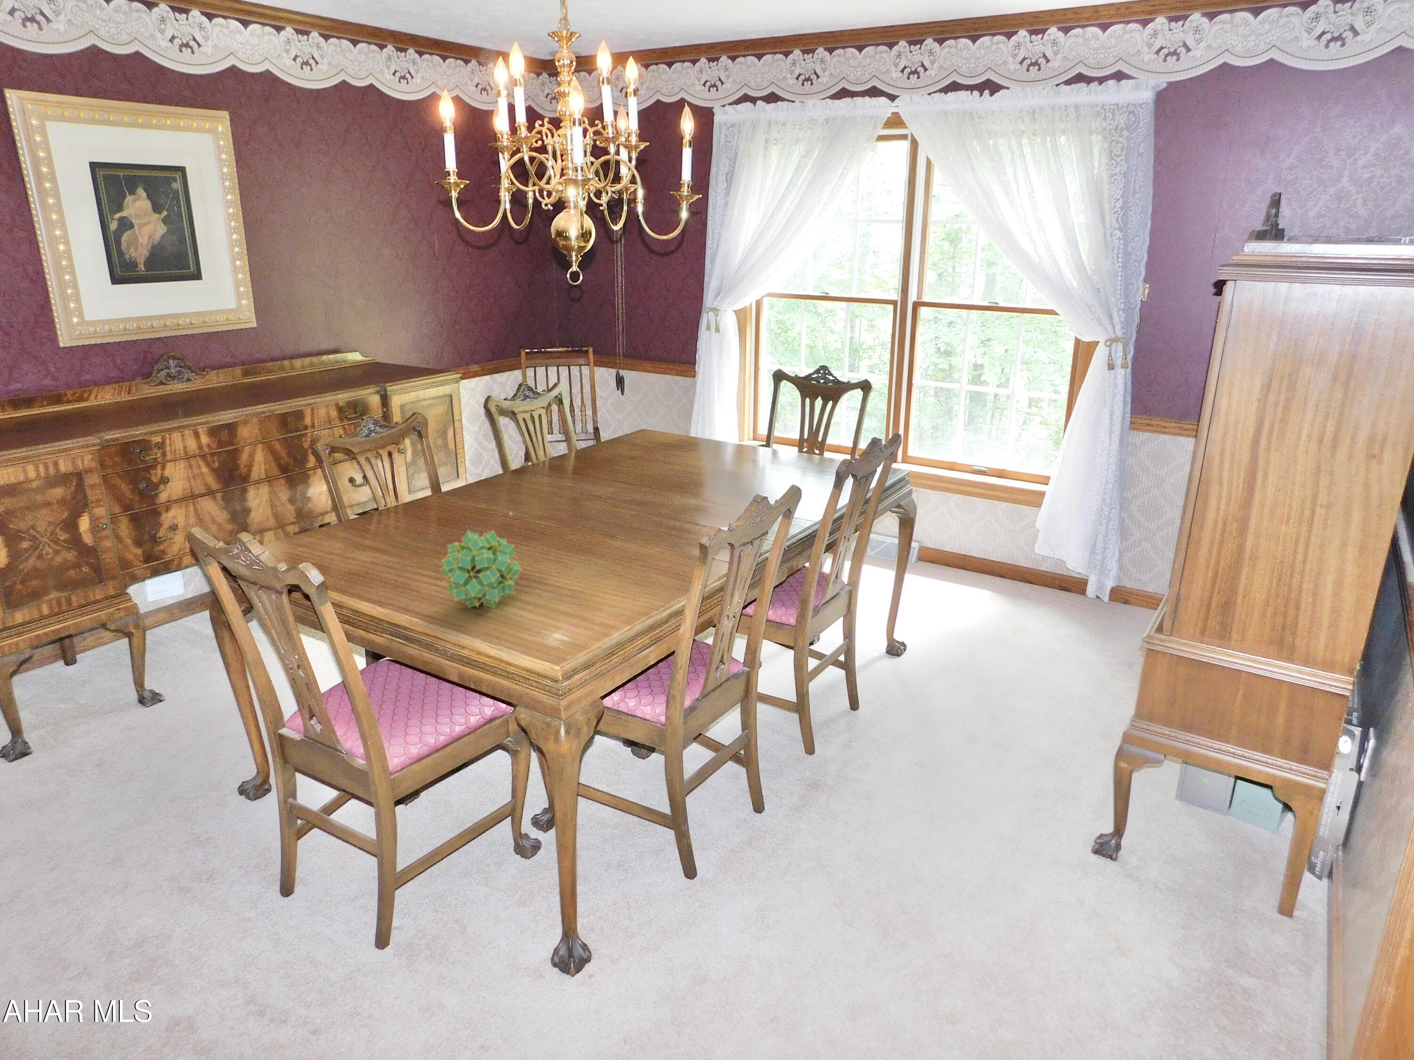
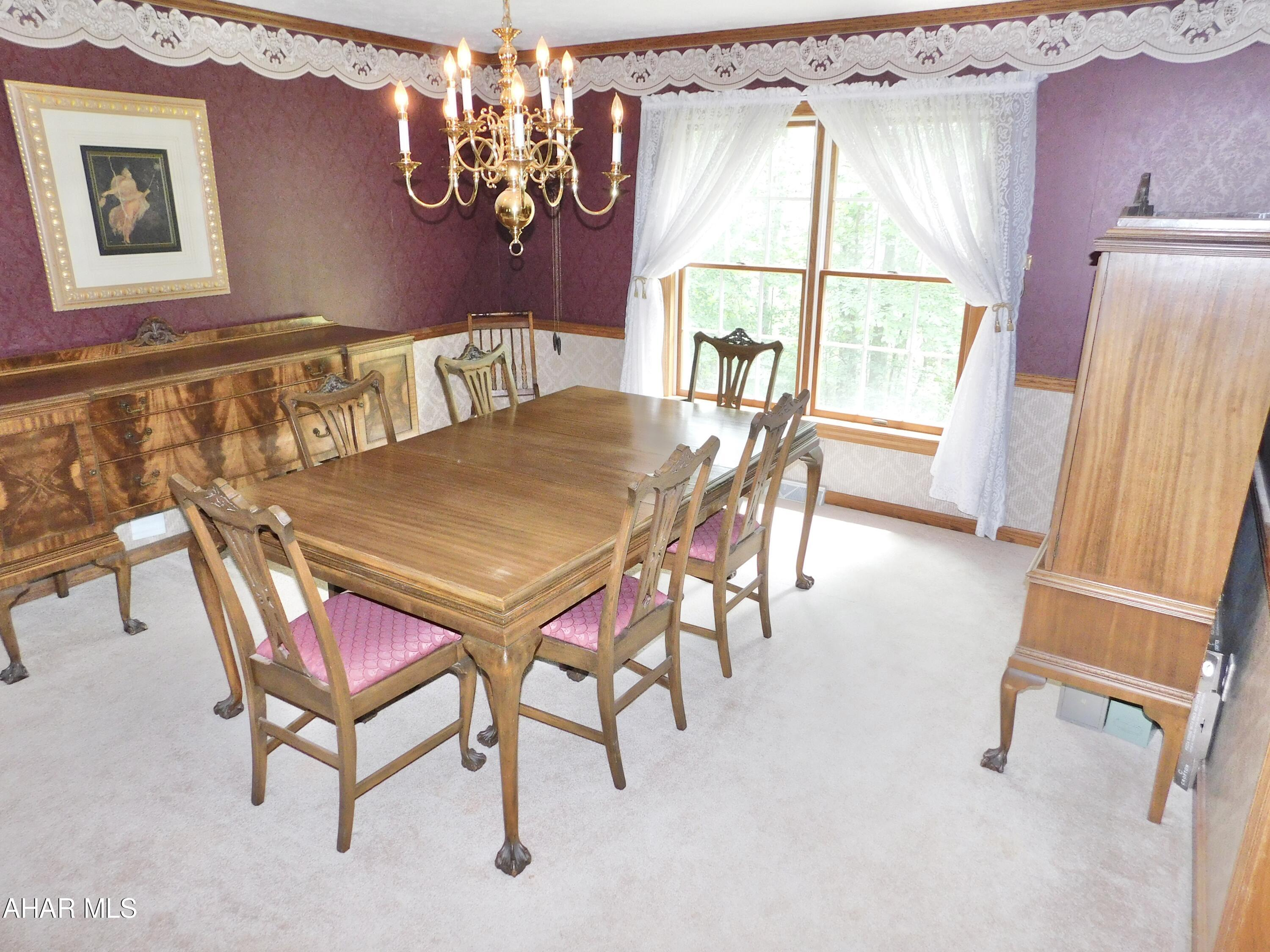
- decorative ball [440,530,522,609]
